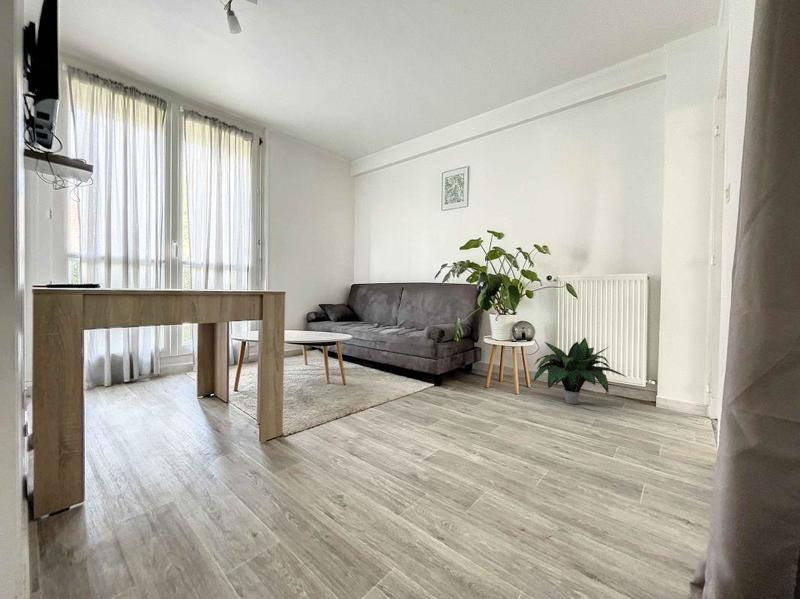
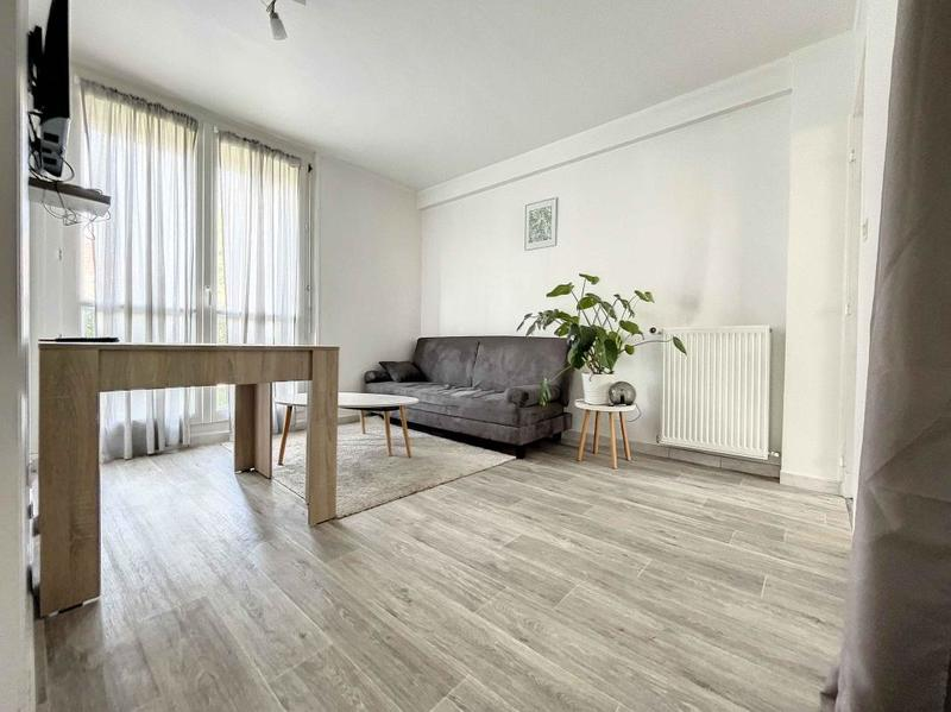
- potted plant [532,337,627,405]
